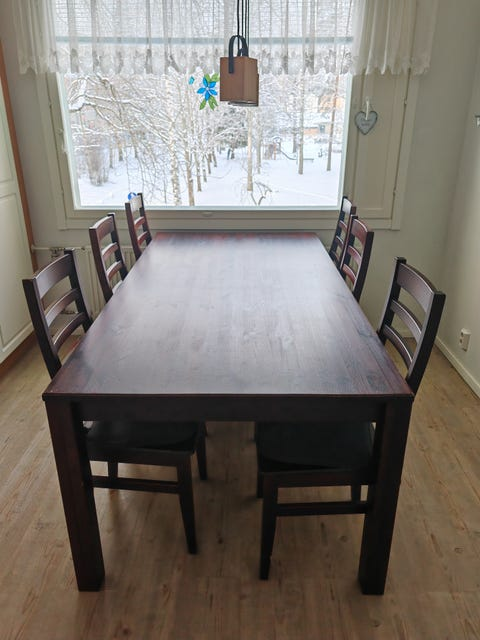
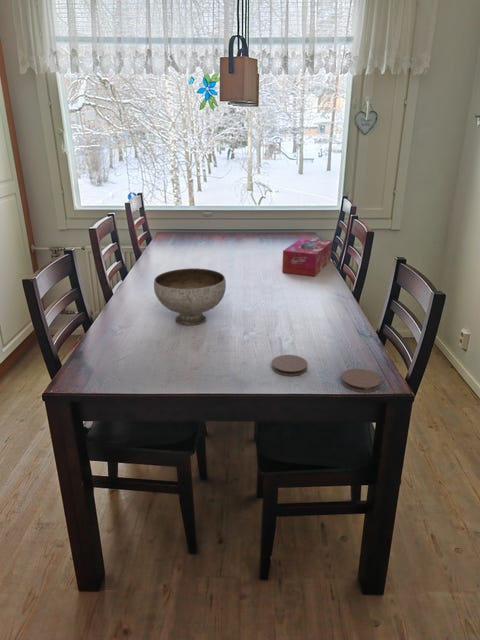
+ bowl [153,267,227,326]
+ coaster [340,368,382,393]
+ tissue box [281,237,333,277]
+ coaster [271,354,309,377]
